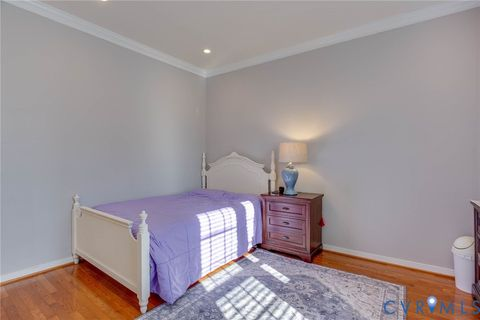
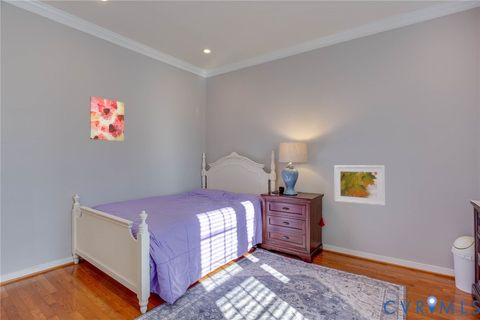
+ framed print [333,165,386,207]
+ wall art [89,96,125,142]
